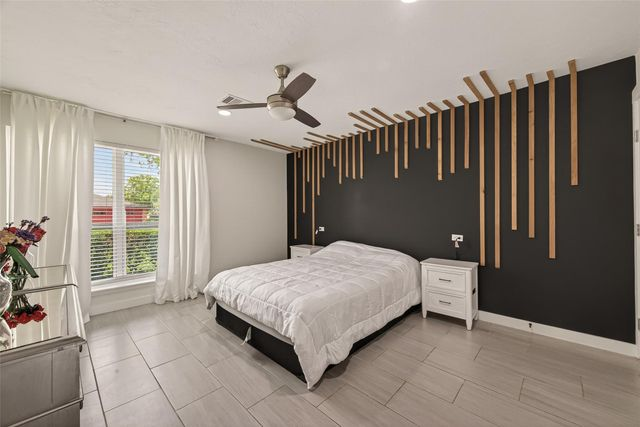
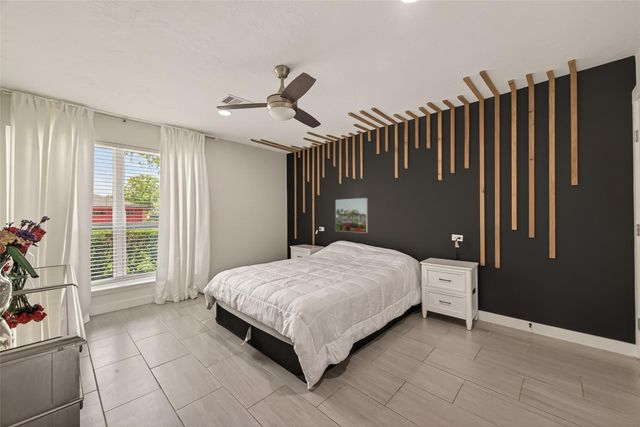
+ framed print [335,197,368,234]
